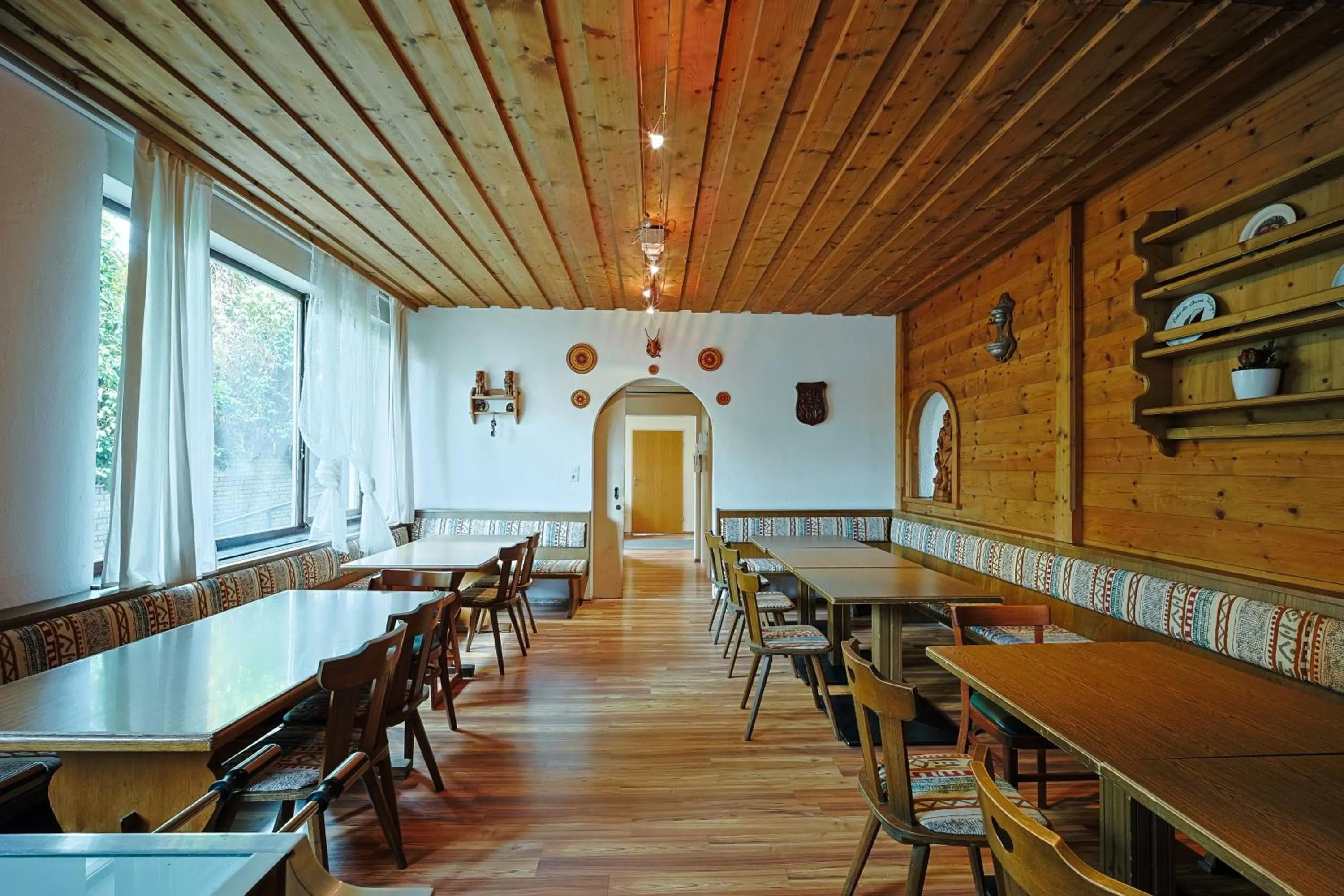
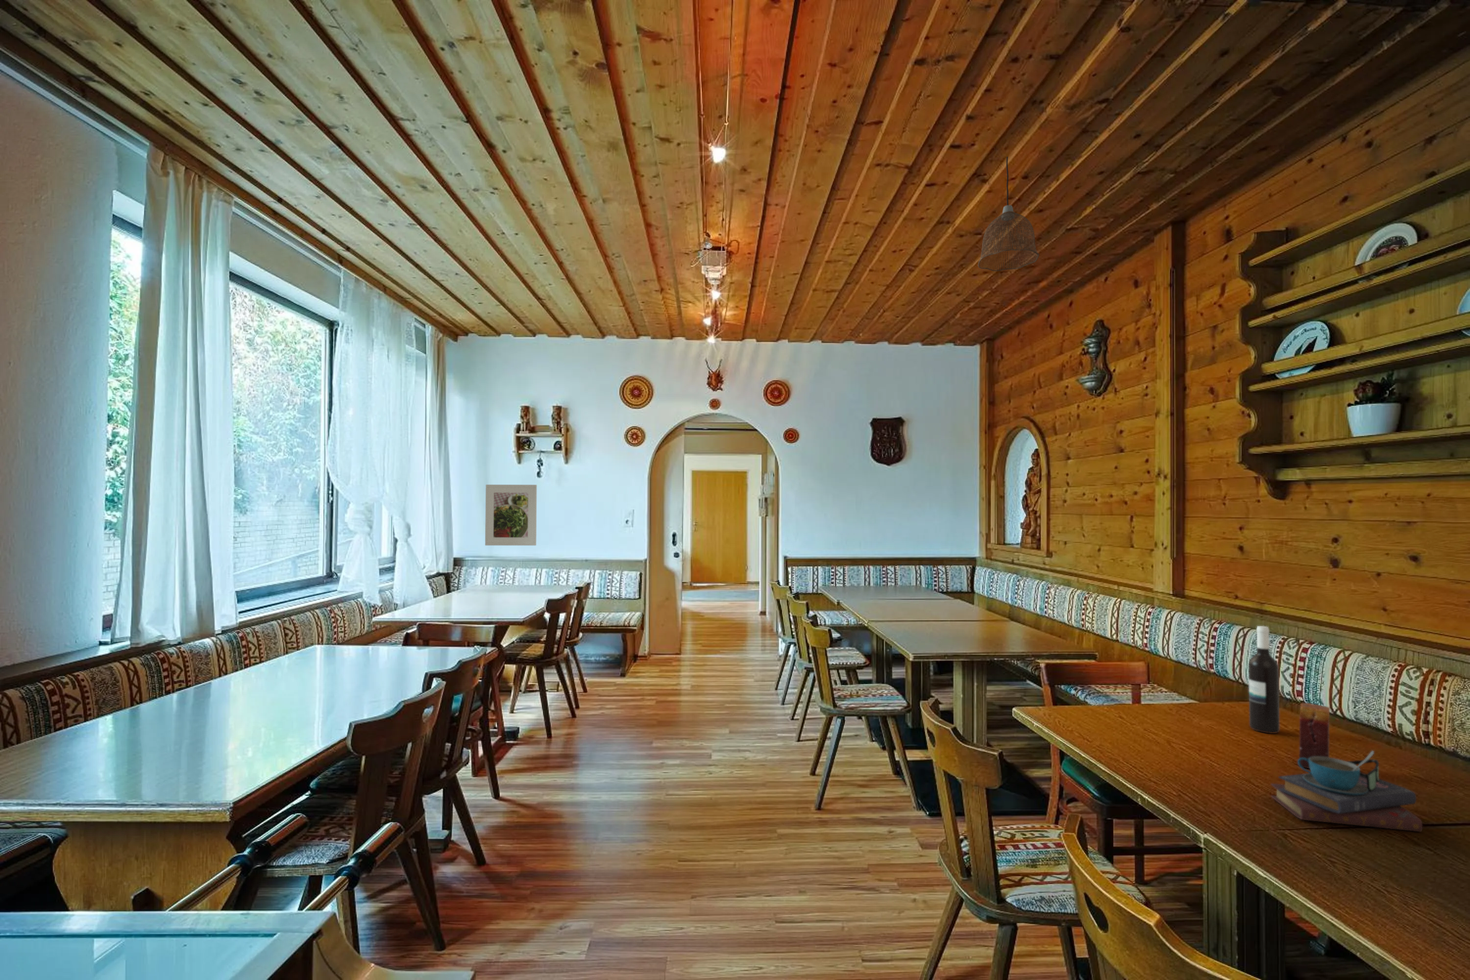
+ wine bottle [1248,626,1280,734]
+ candle [1298,702,1330,769]
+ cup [1271,750,1423,832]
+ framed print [485,485,537,546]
+ pendant lamp [978,155,1040,272]
